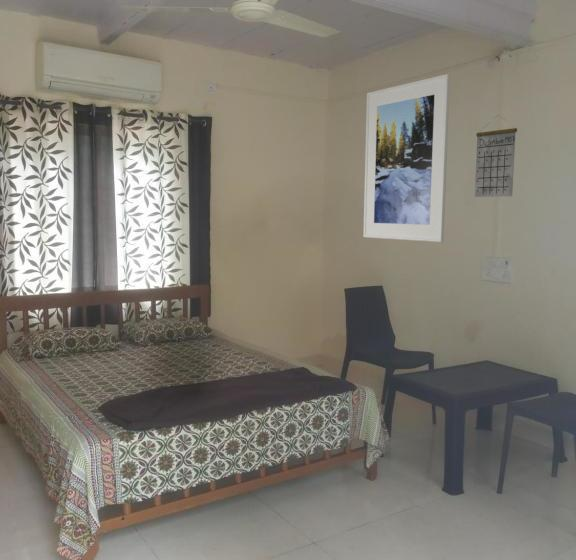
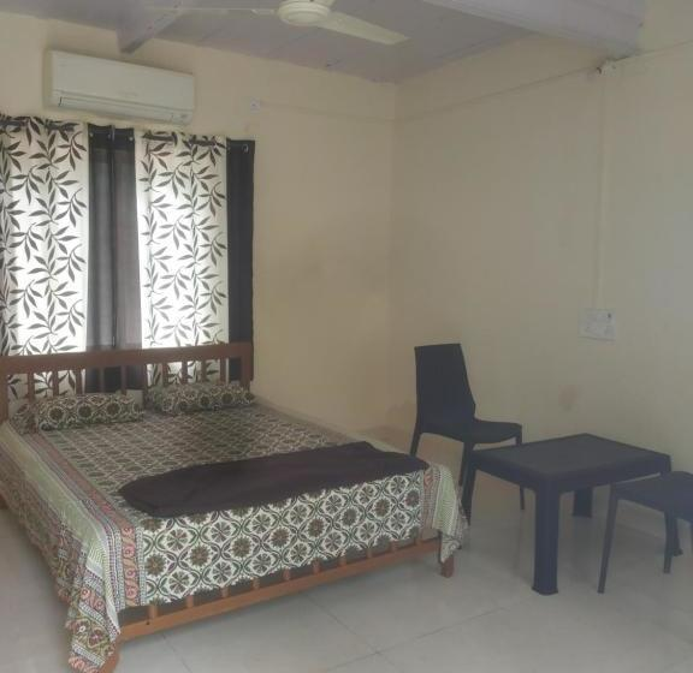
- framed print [362,73,451,243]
- calendar [474,114,518,198]
